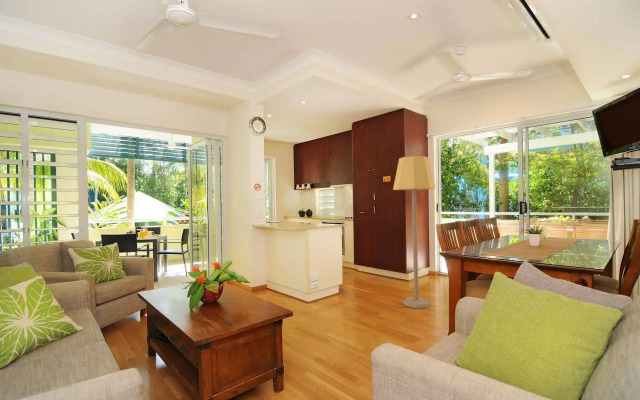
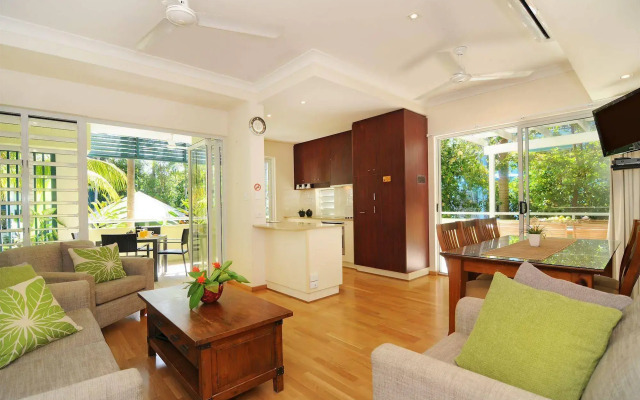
- lamp [392,155,436,309]
